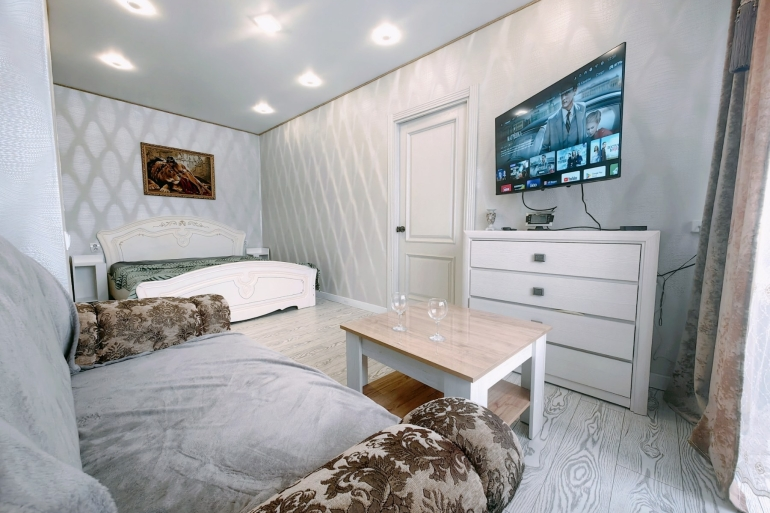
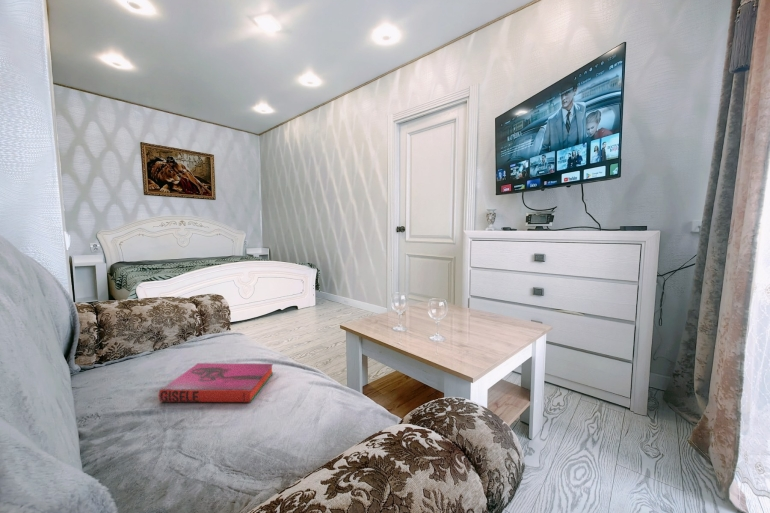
+ hardback book [158,362,274,403]
